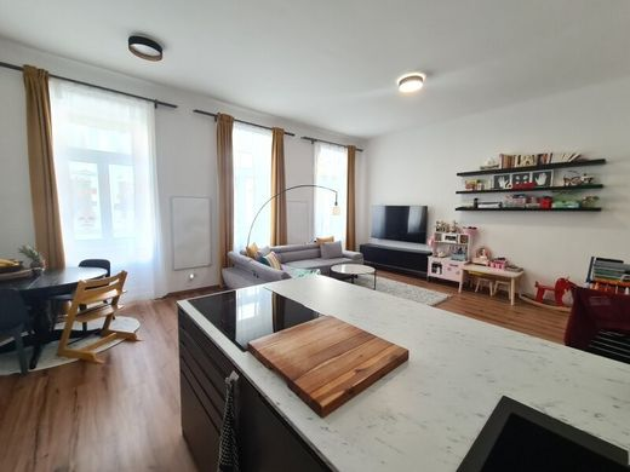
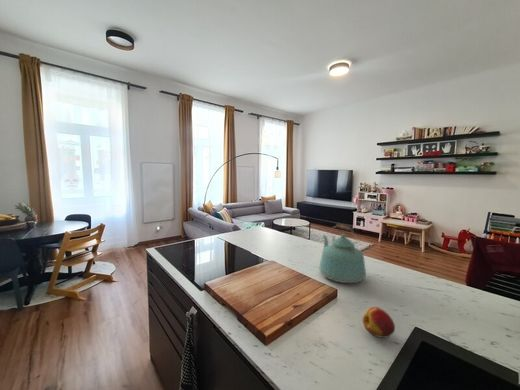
+ kettle [318,222,367,284]
+ fruit [362,306,396,339]
